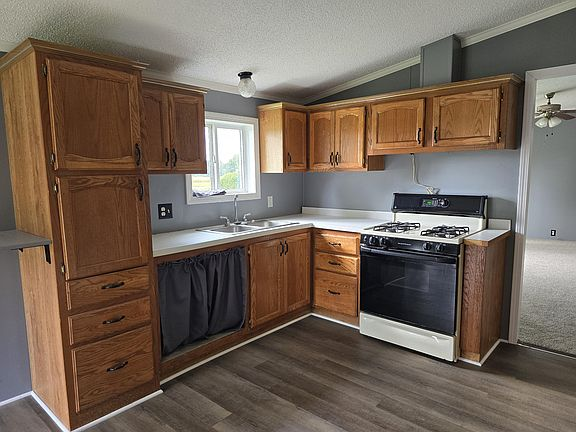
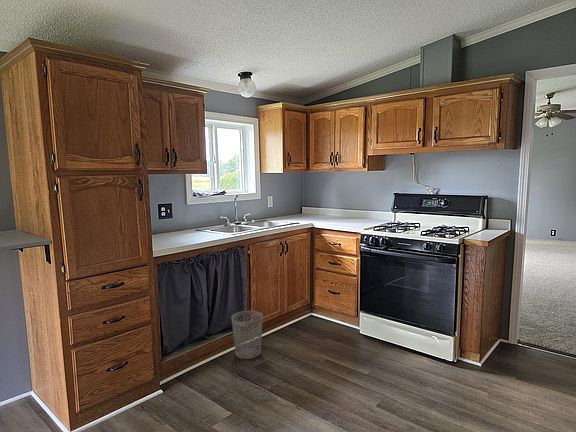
+ wastebasket [231,310,264,360]
